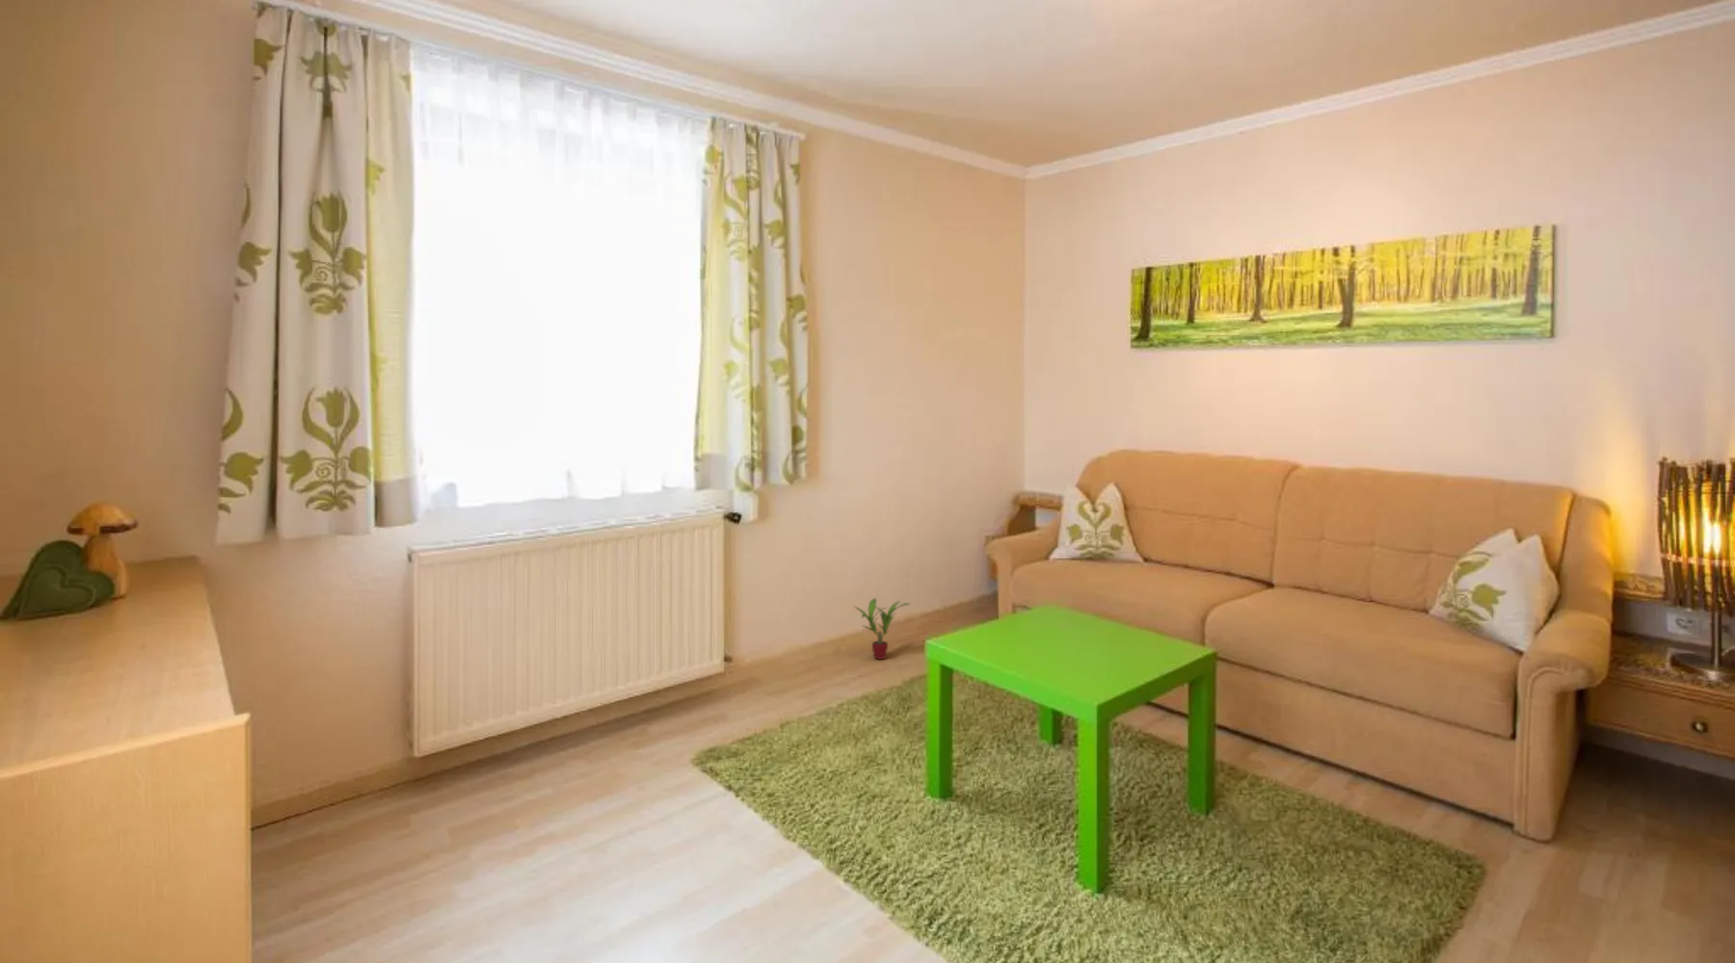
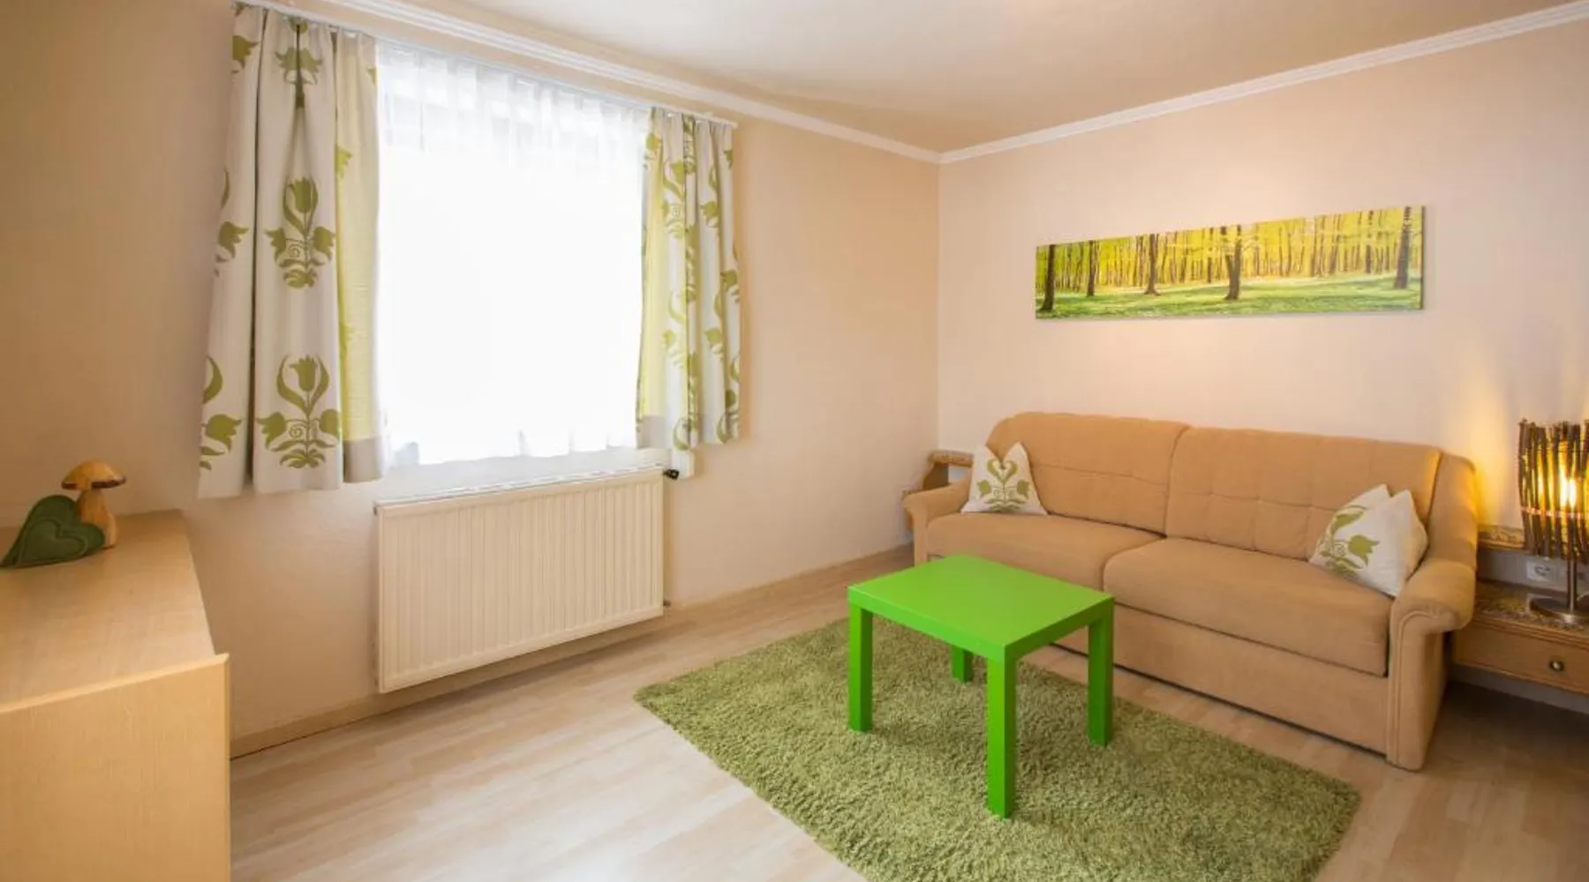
- potted plant [852,597,911,661]
